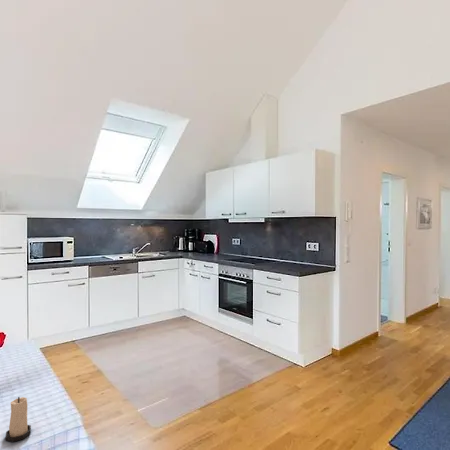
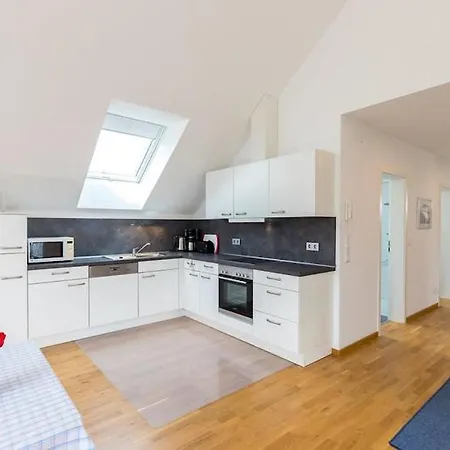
- candle [5,396,32,443]
